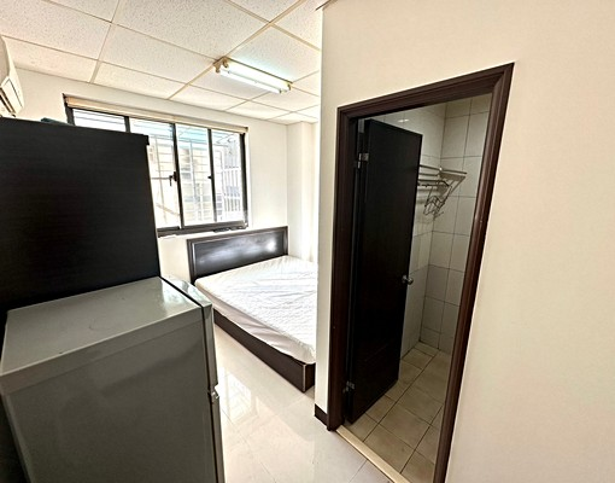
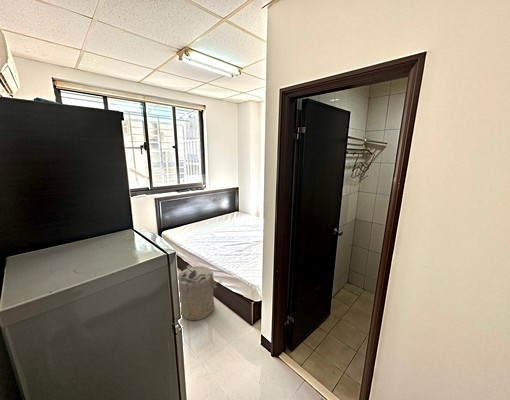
+ laundry hamper [177,264,222,321]
